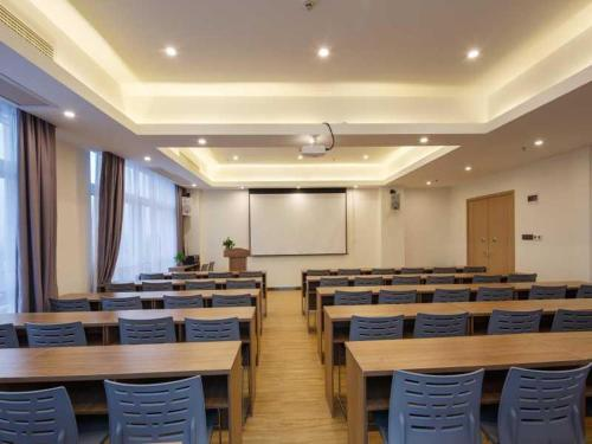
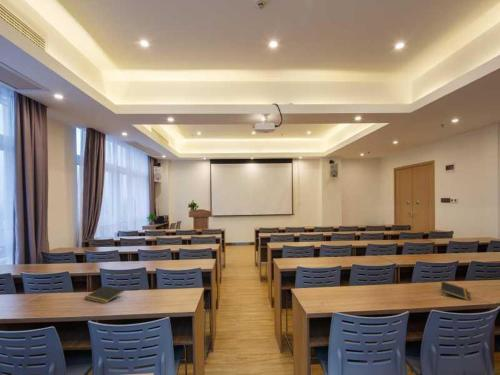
+ notepad [440,280,470,301]
+ notepad [84,285,125,304]
